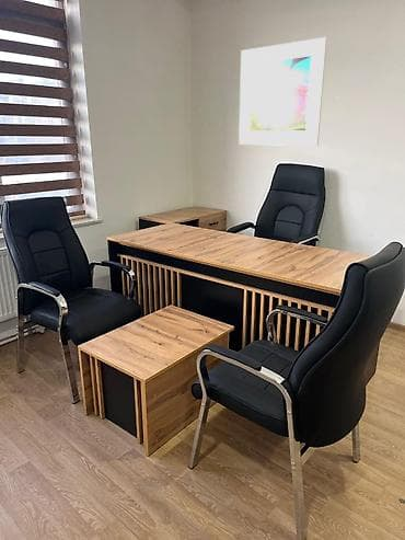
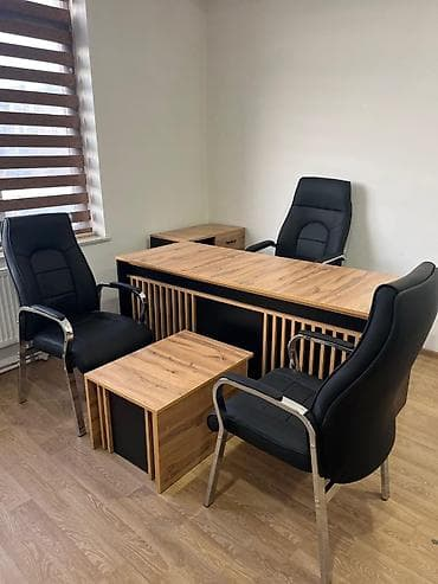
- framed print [238,36,328,147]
